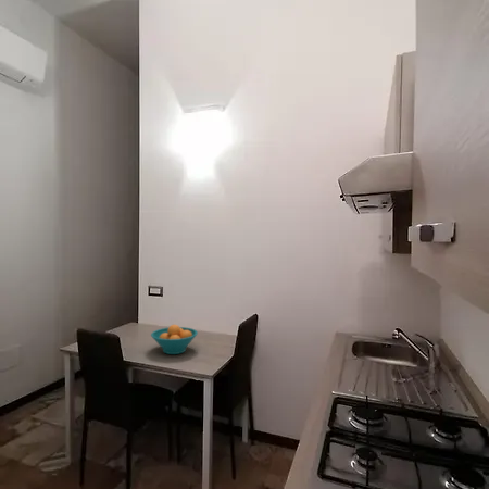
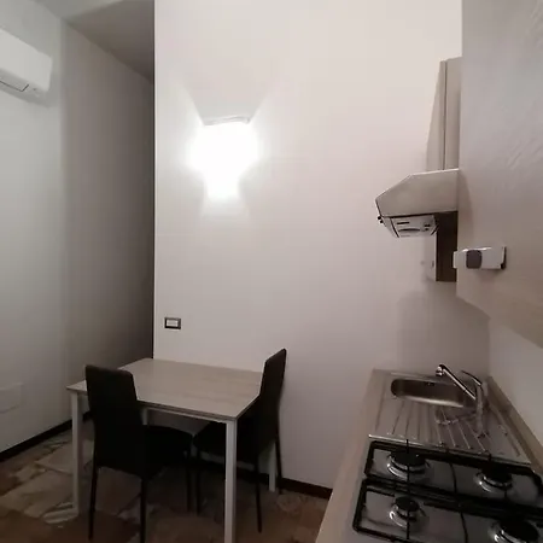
- fruit bowl [150,324,199,355]
